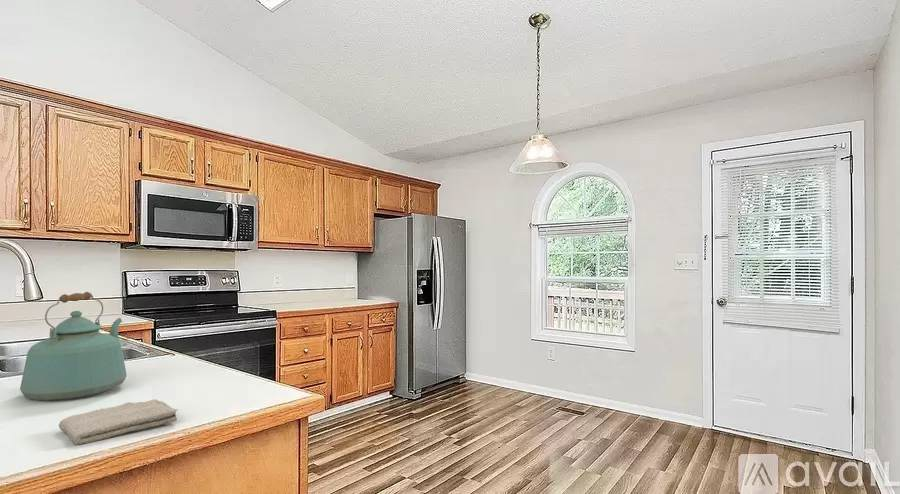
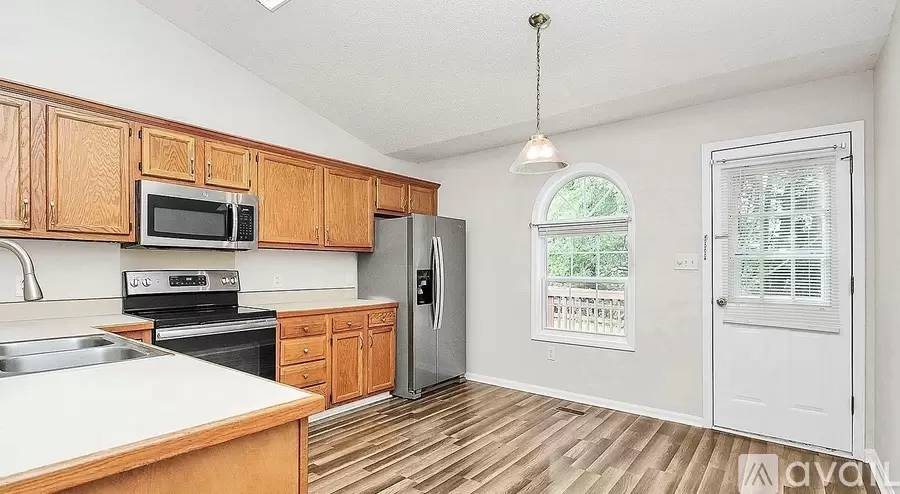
- kettle [19,291,128,402]
- washcloth [58,398,179,445]
